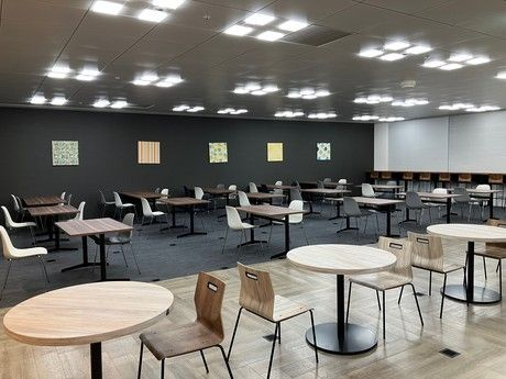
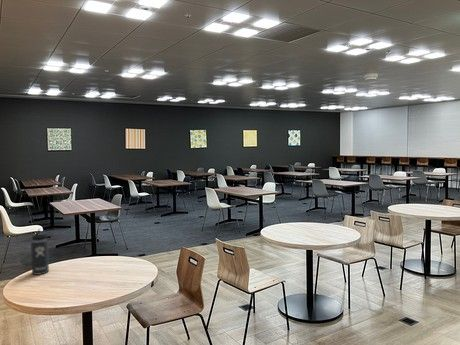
+ thermos bottle [30,228,52,276]
